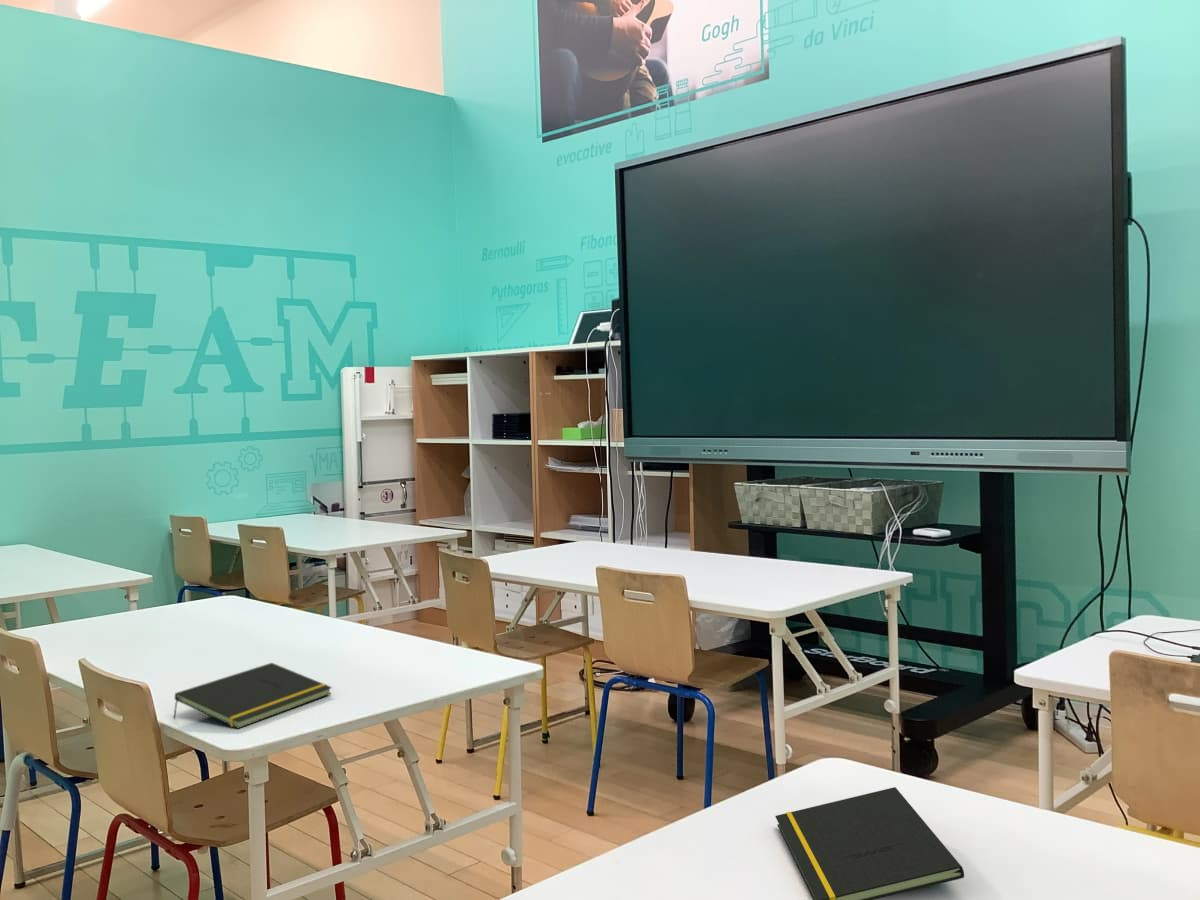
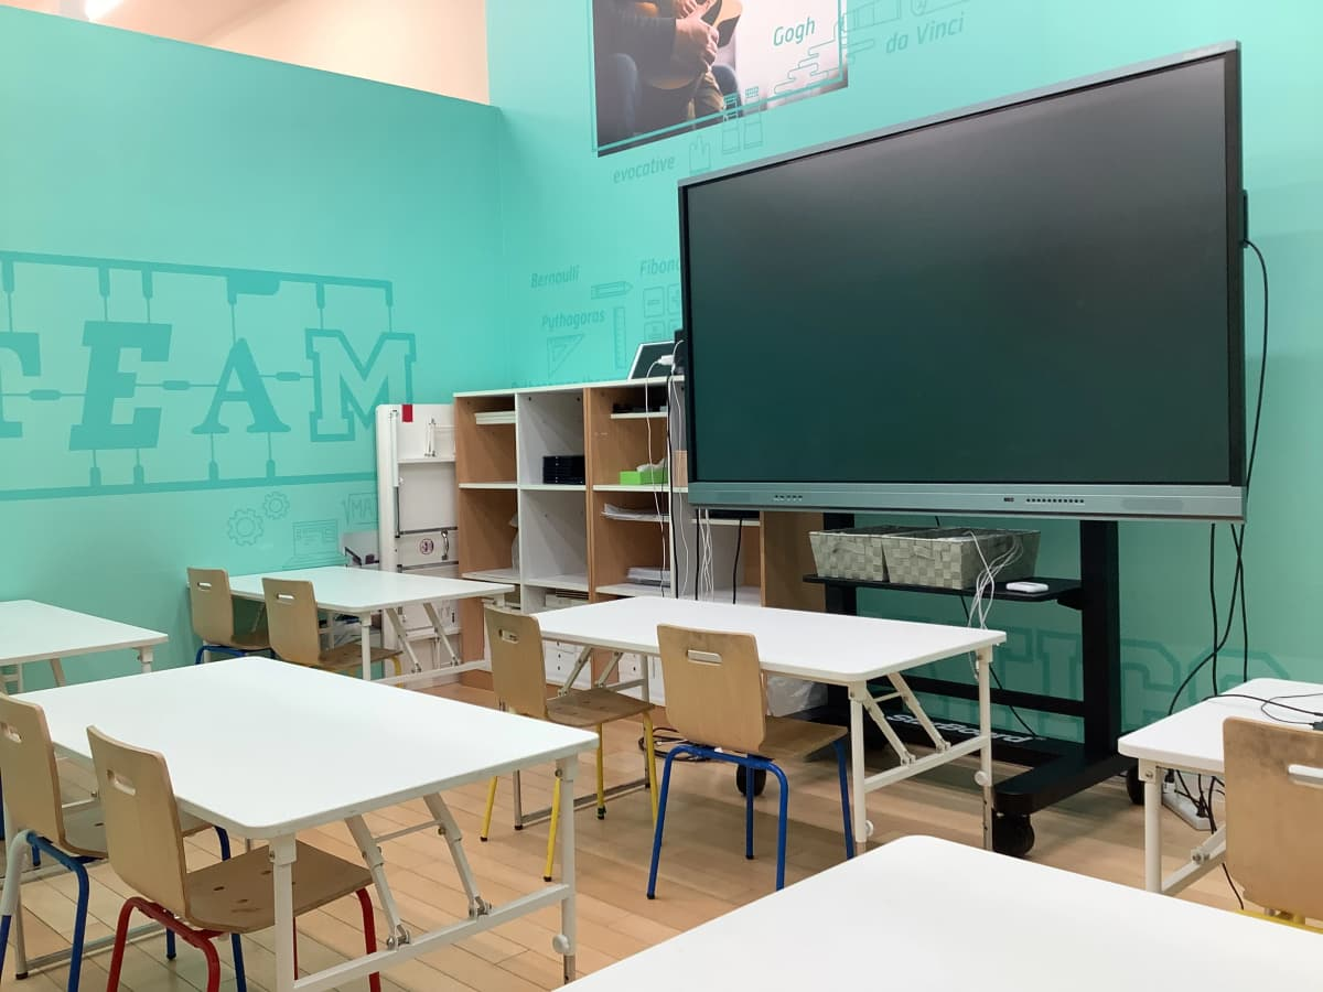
- notepad [774,786,965,900]
- notepad [172,662,333,730]
